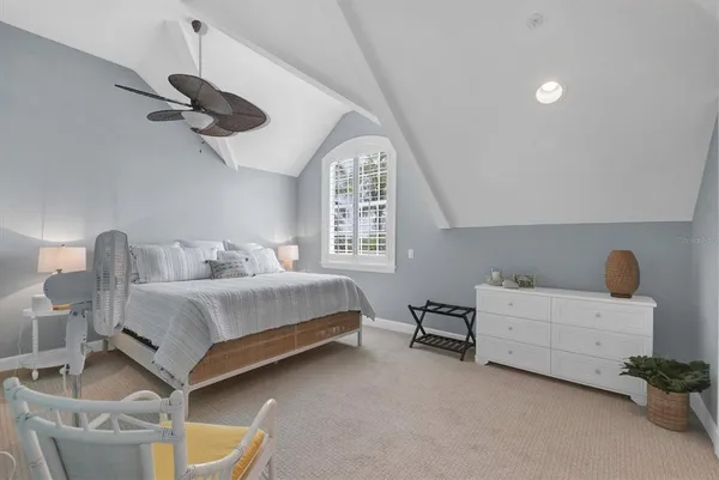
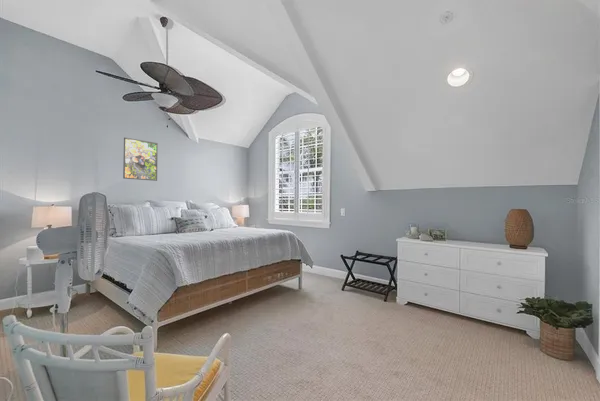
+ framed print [122,137,159,182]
